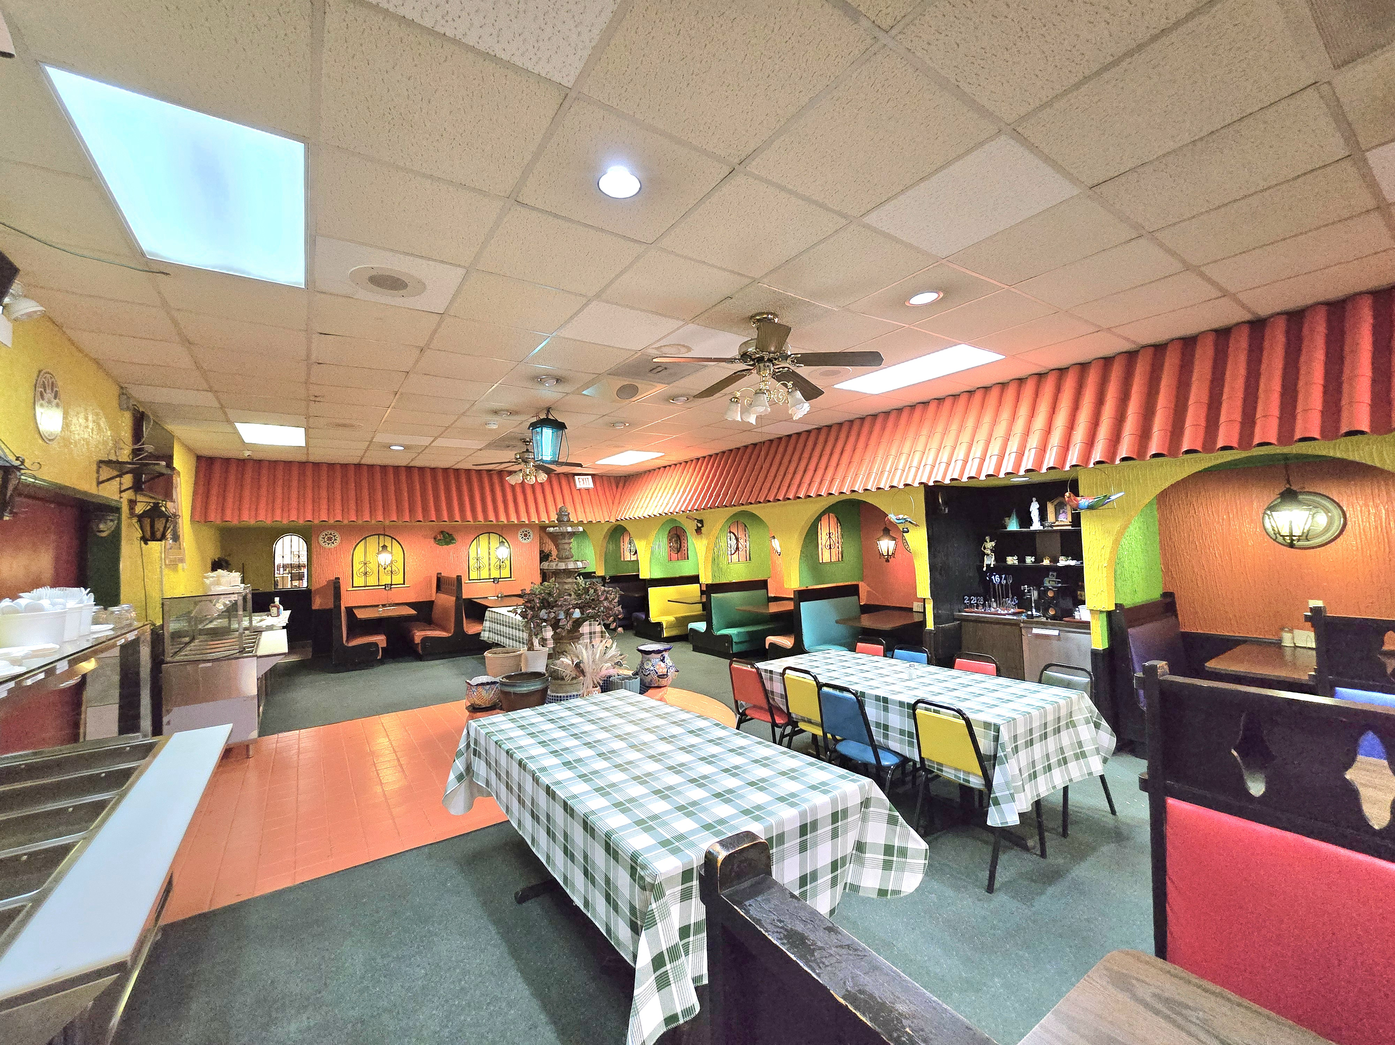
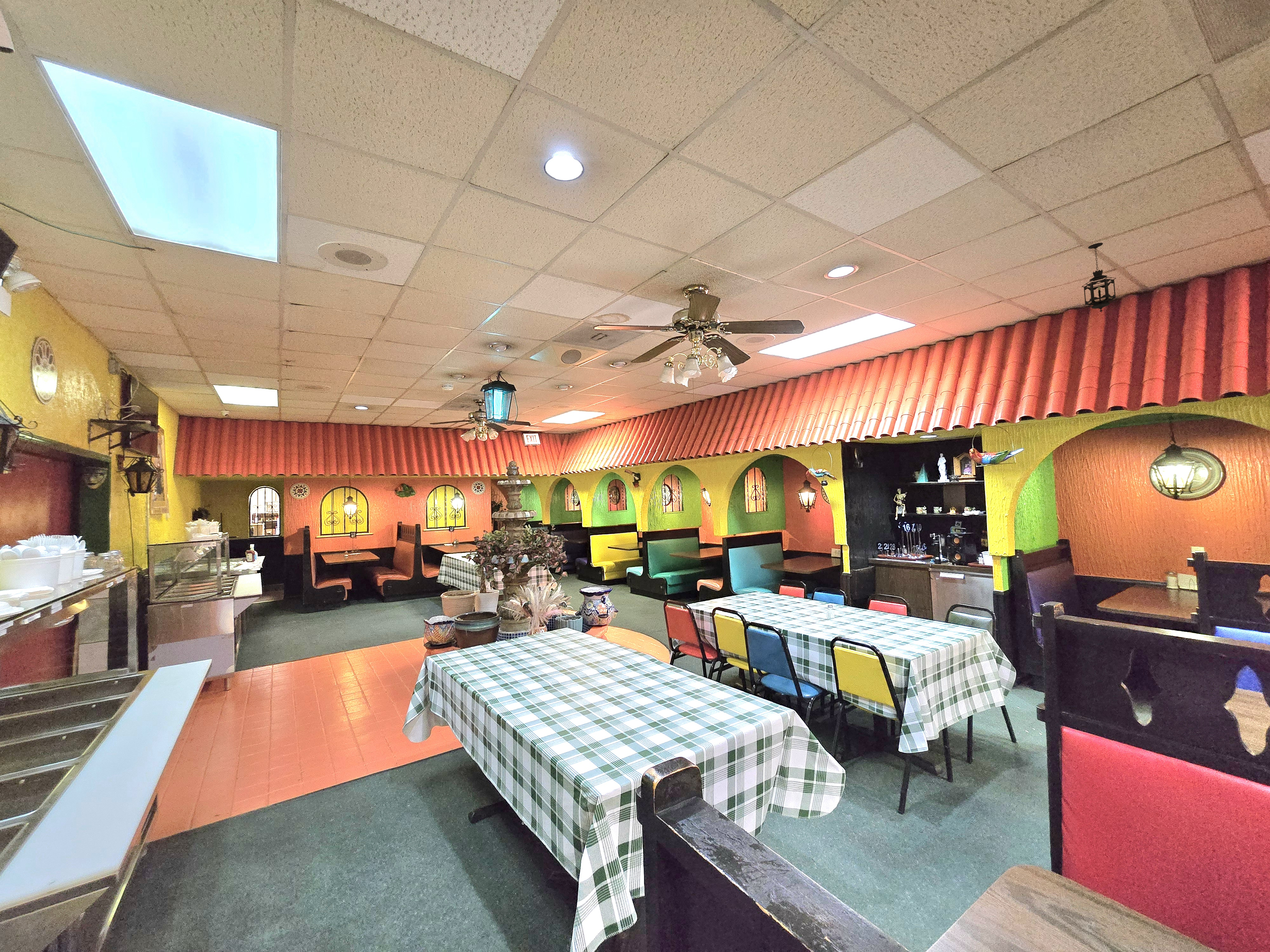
+ hanging lantern [1081,242,1118,313]
